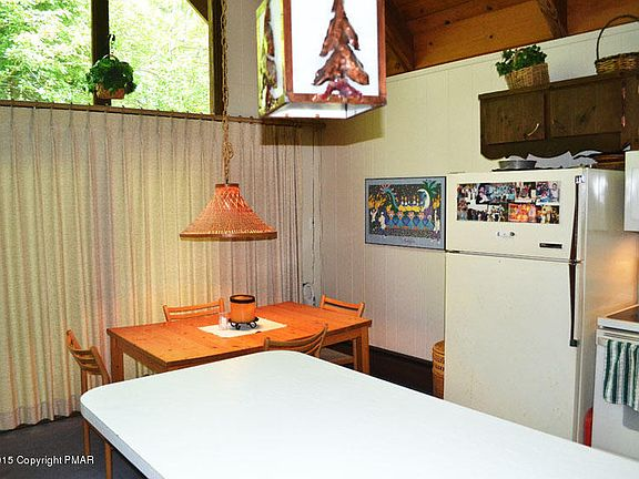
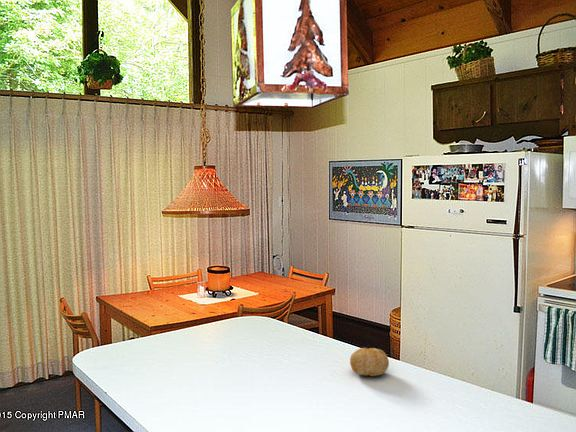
+ fruit [349,347,390,377]
